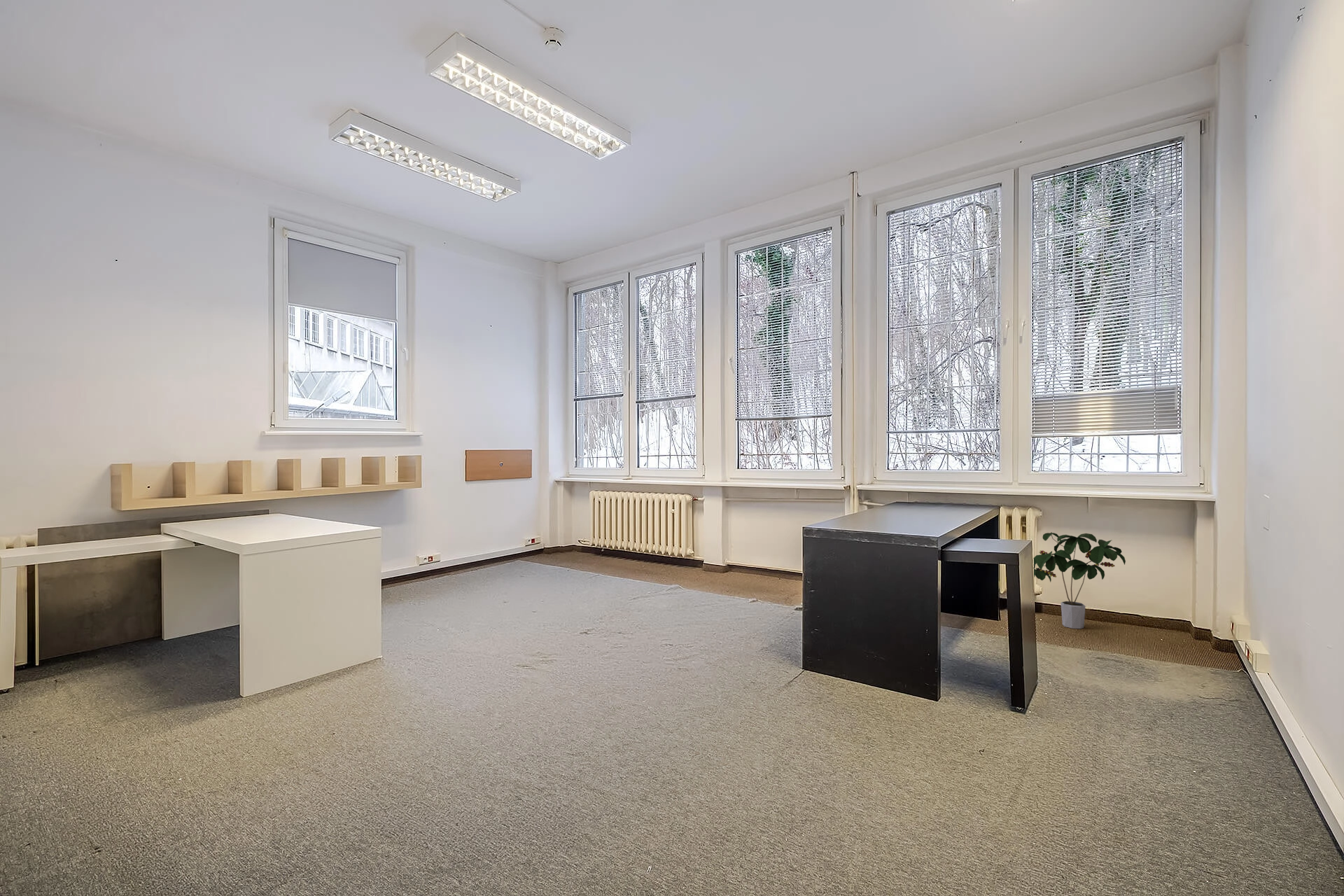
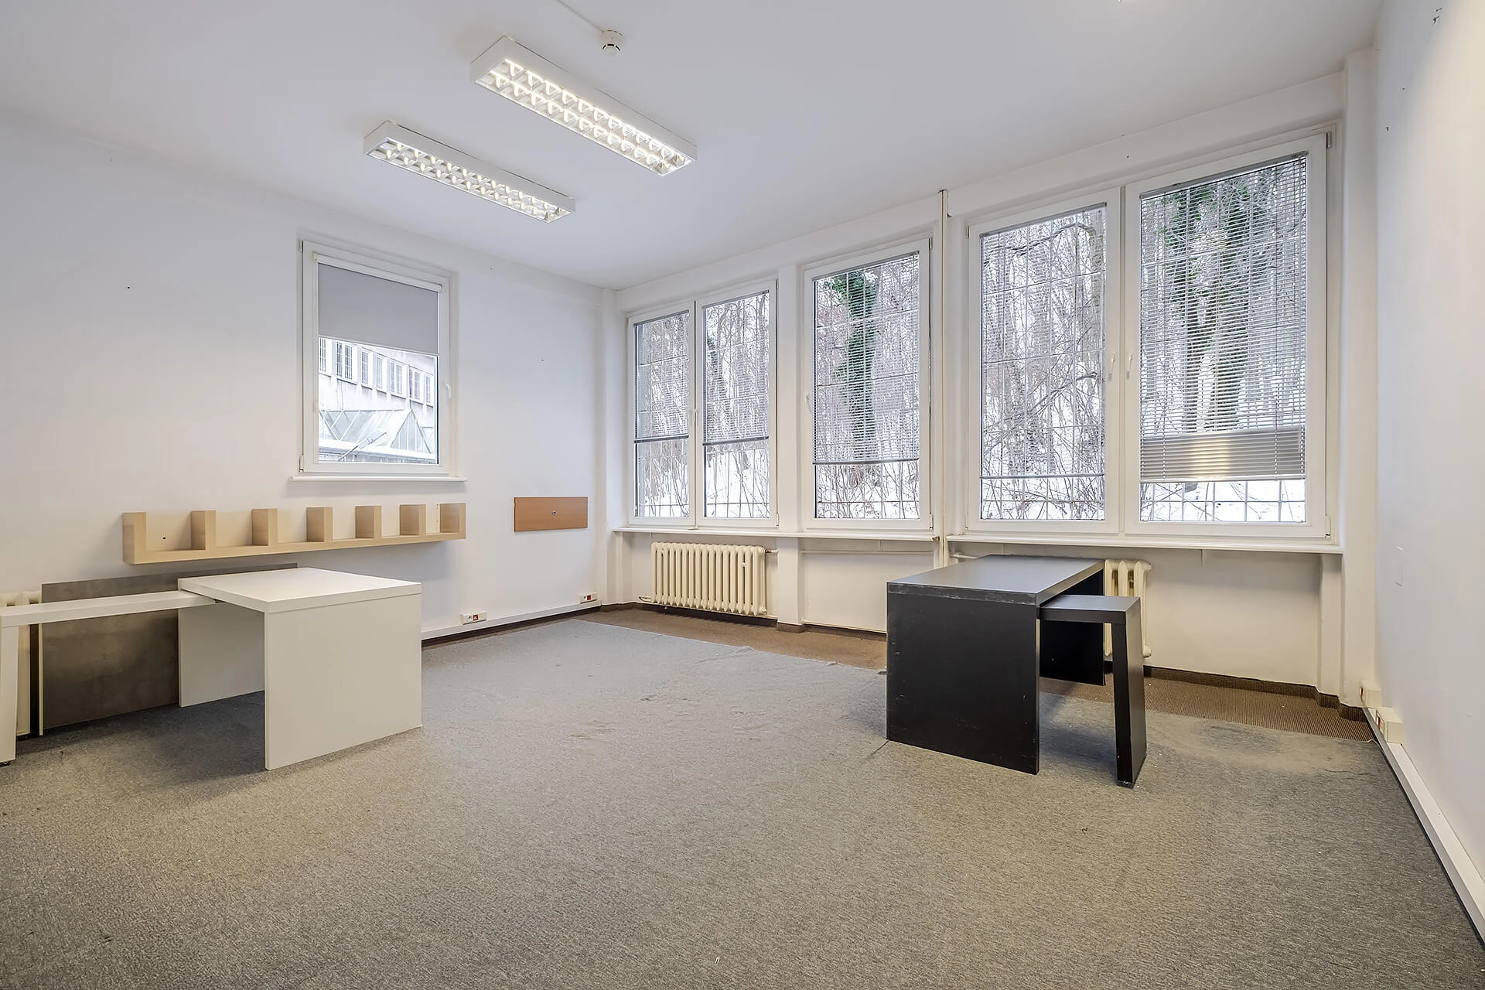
- potted plant [1033,531,1126,629]
